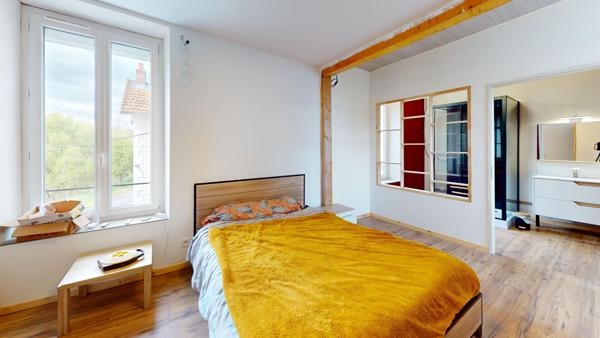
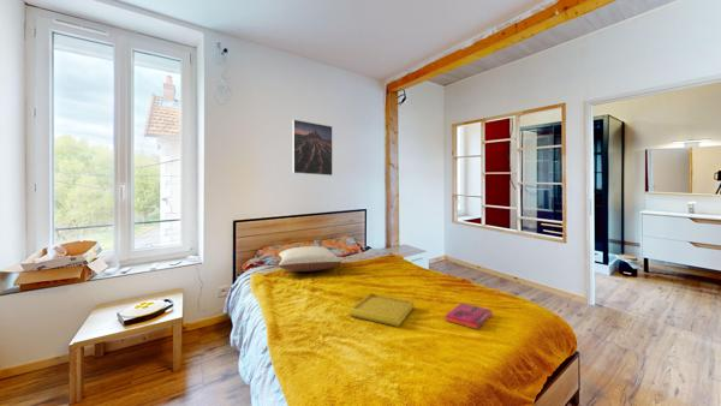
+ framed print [292,119,334,177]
+ pillow [278,245,342,273]
+ hardback book [445,301,494,330]
+ serving tray [347,292,416,328]
